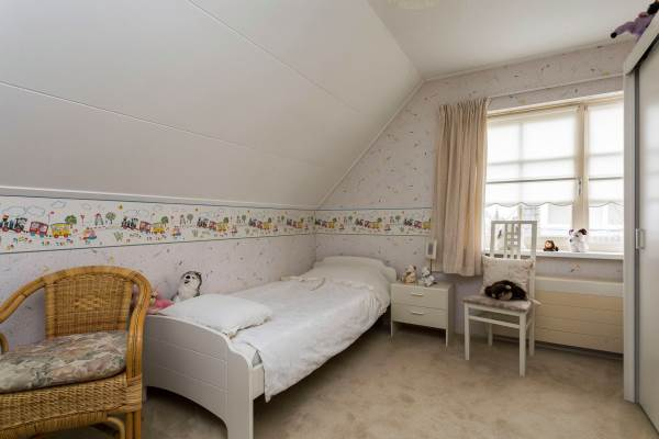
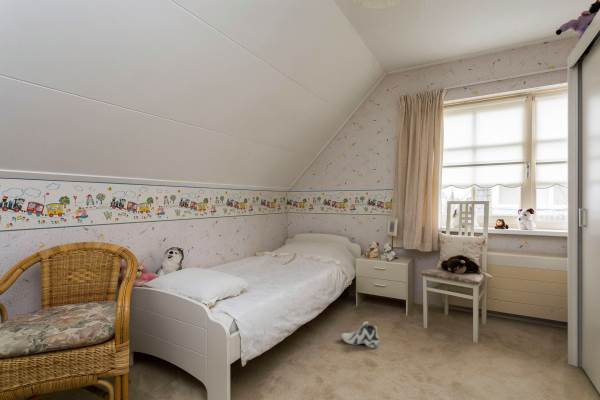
+ sneaker [340,319,380,349]
